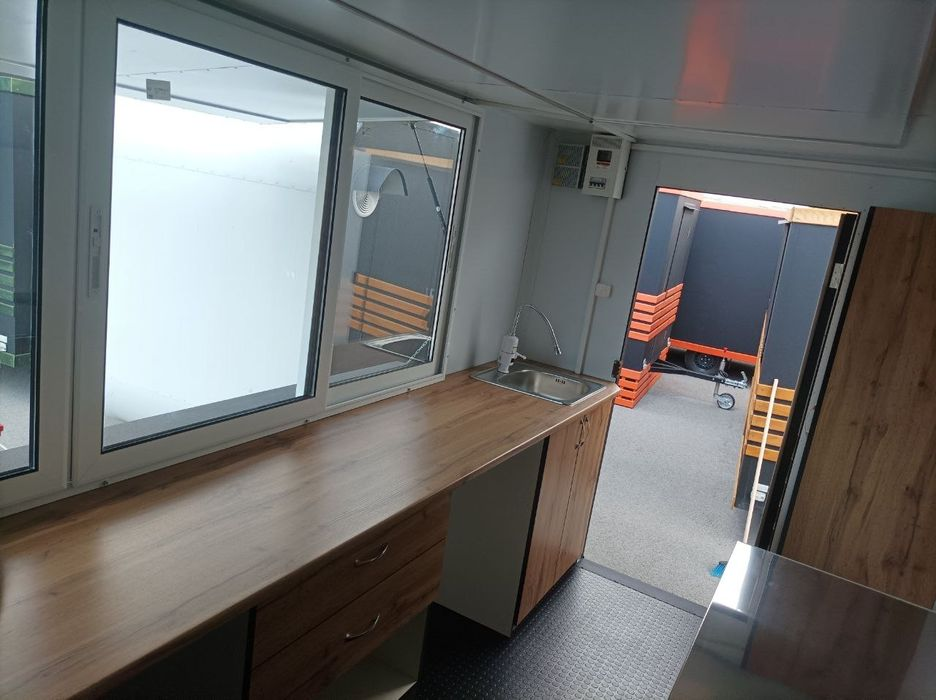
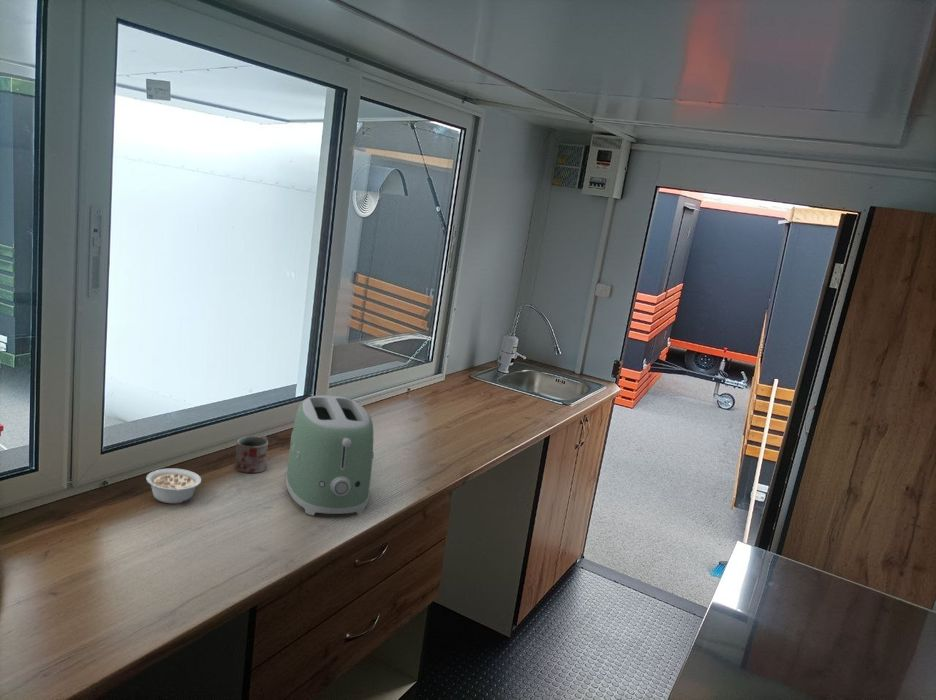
+ mug [234,435,269,474]
+ toaster [285,395,375,516]
+ legume [145,468,202,504]
